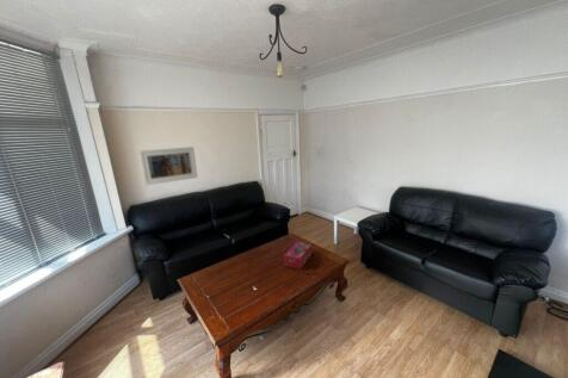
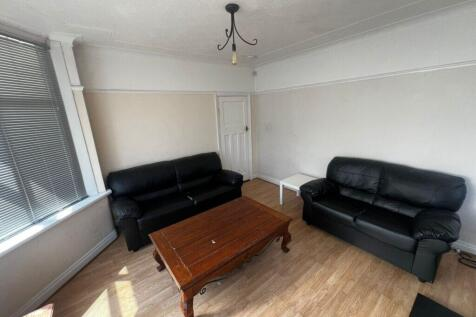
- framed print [138,145,199,186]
- tissue box [283,240,313,271]
